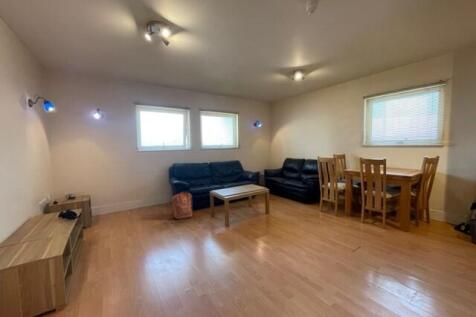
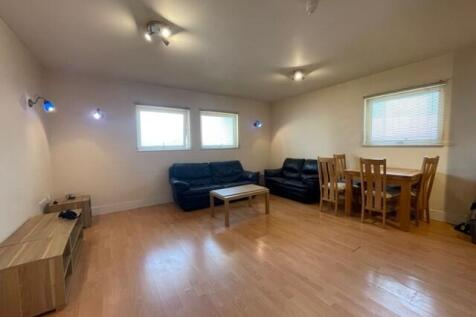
- backpack [171,191,193,220]
